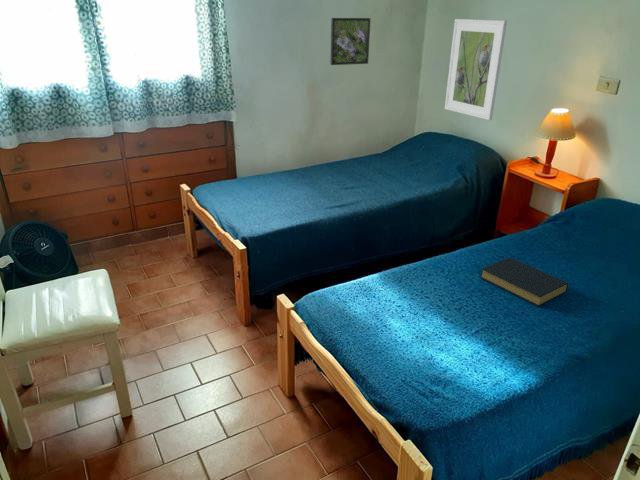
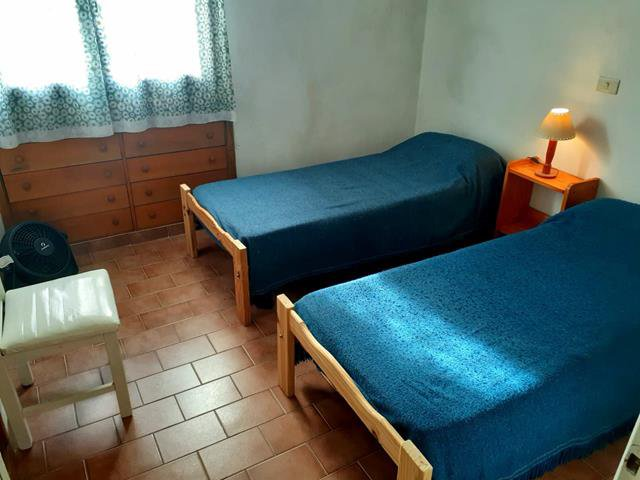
- hardback book [479,256,569,307]
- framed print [444,18,508,121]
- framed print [329,17,371,66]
